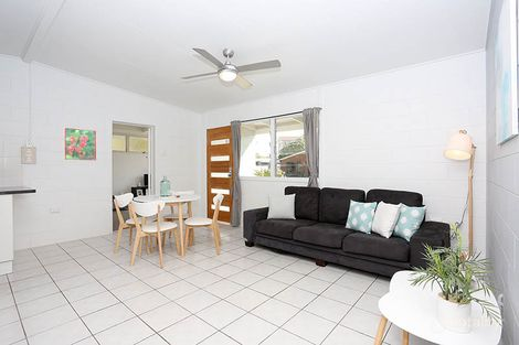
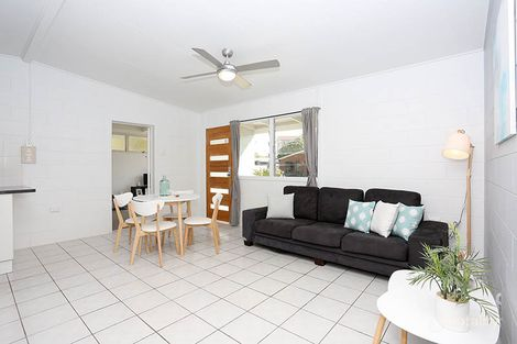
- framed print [63,126,97,162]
